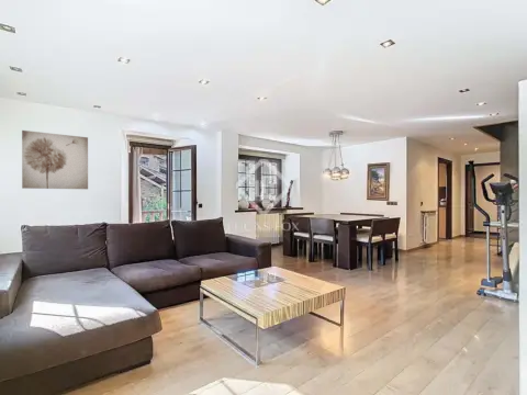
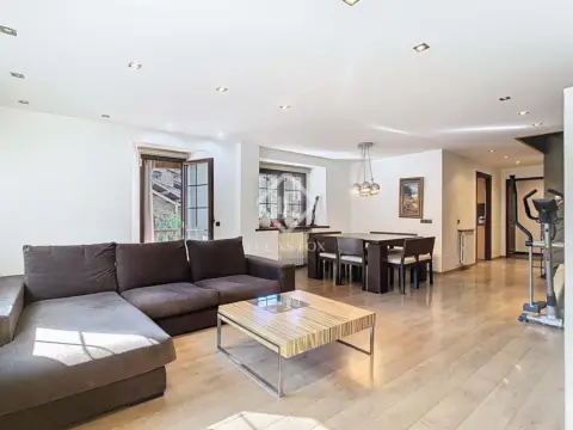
- wall art [21,129,89,190]
